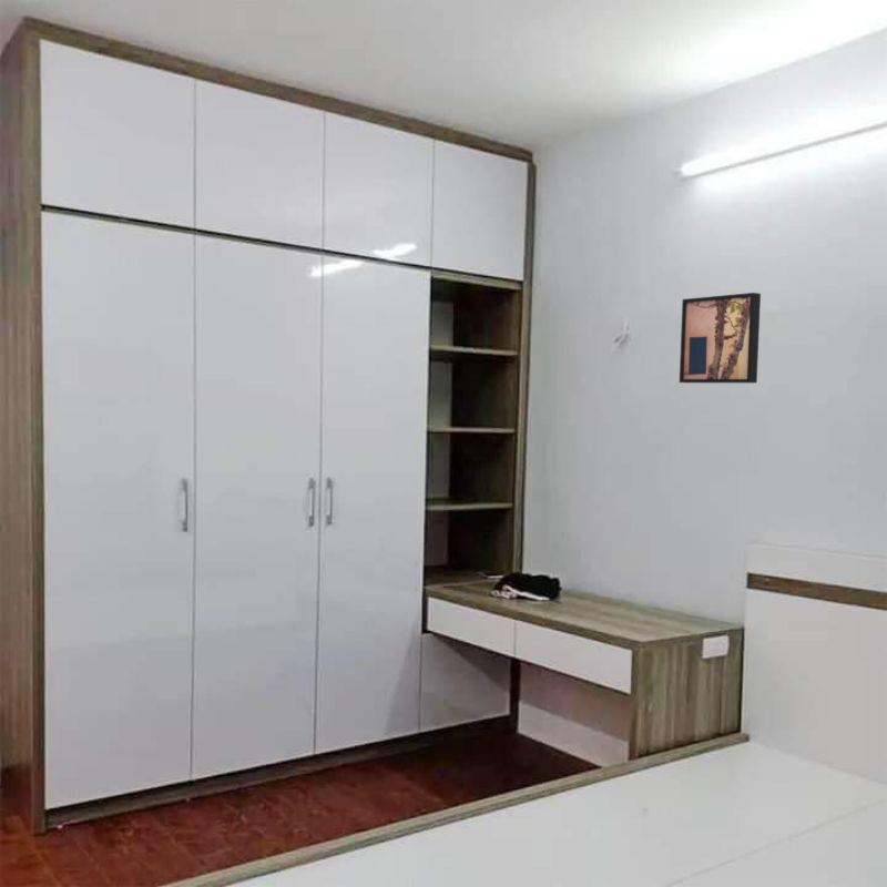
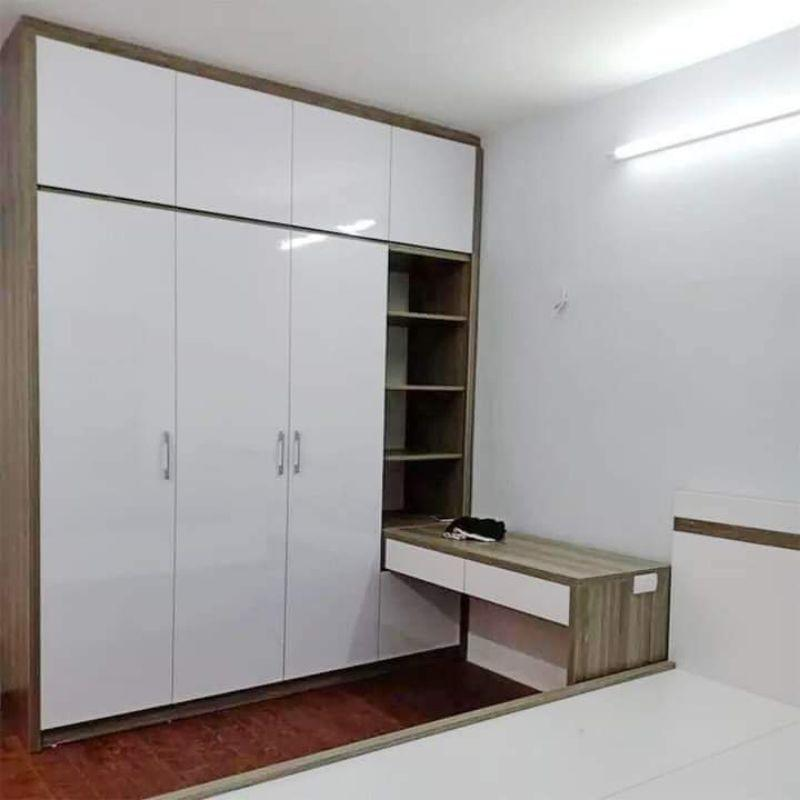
- wall art [679,292,762,384]
